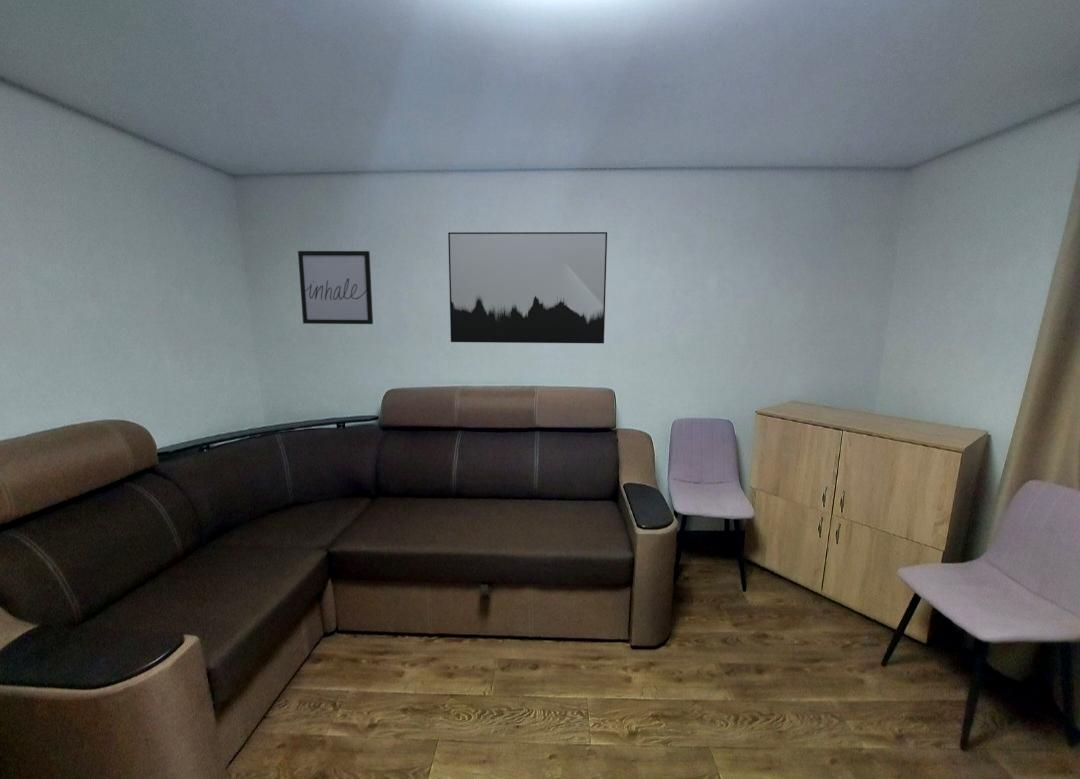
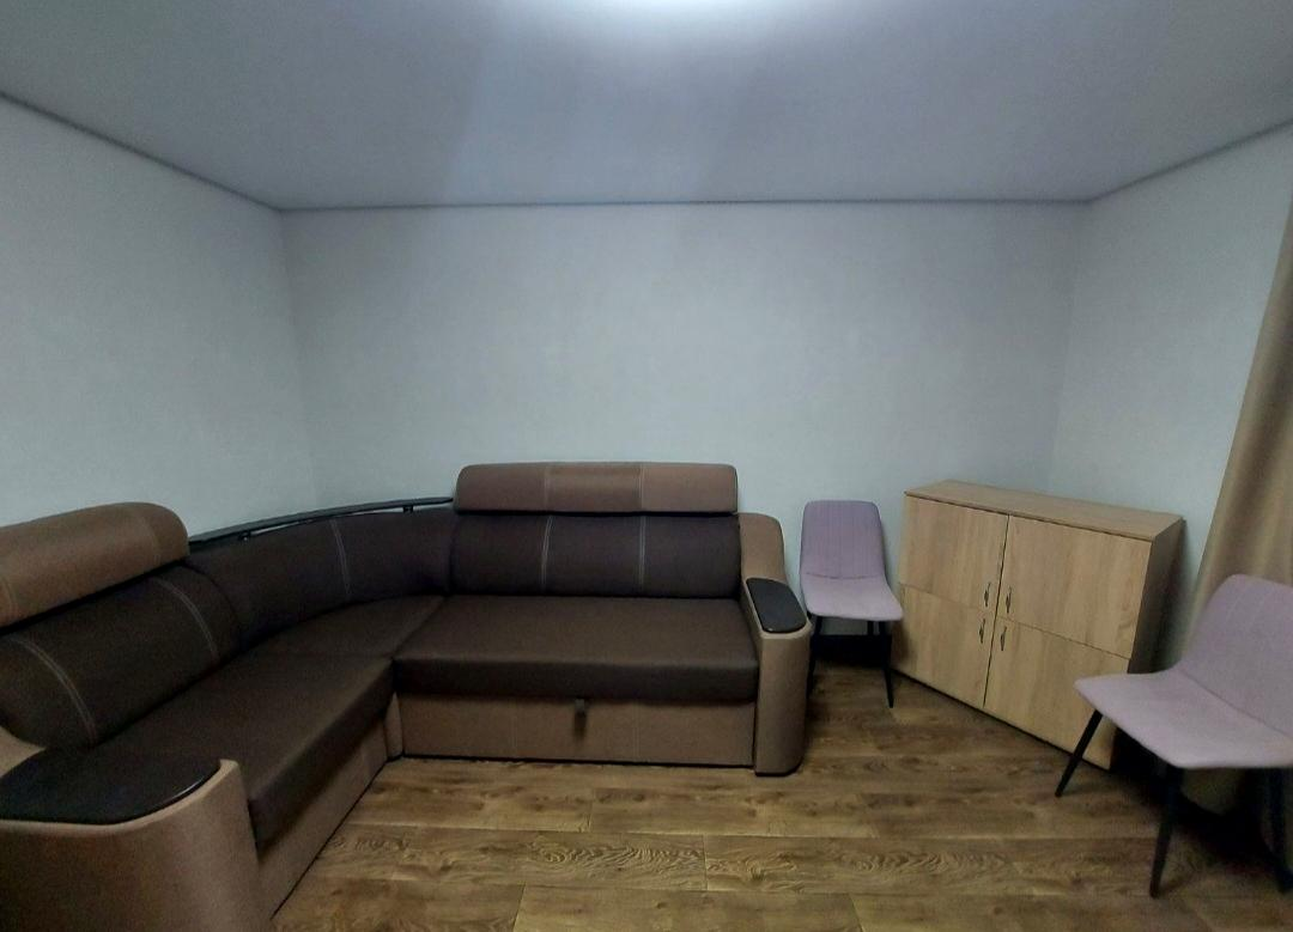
- wall art [297,250,374,325]
- wall art [447,231,608,344]
